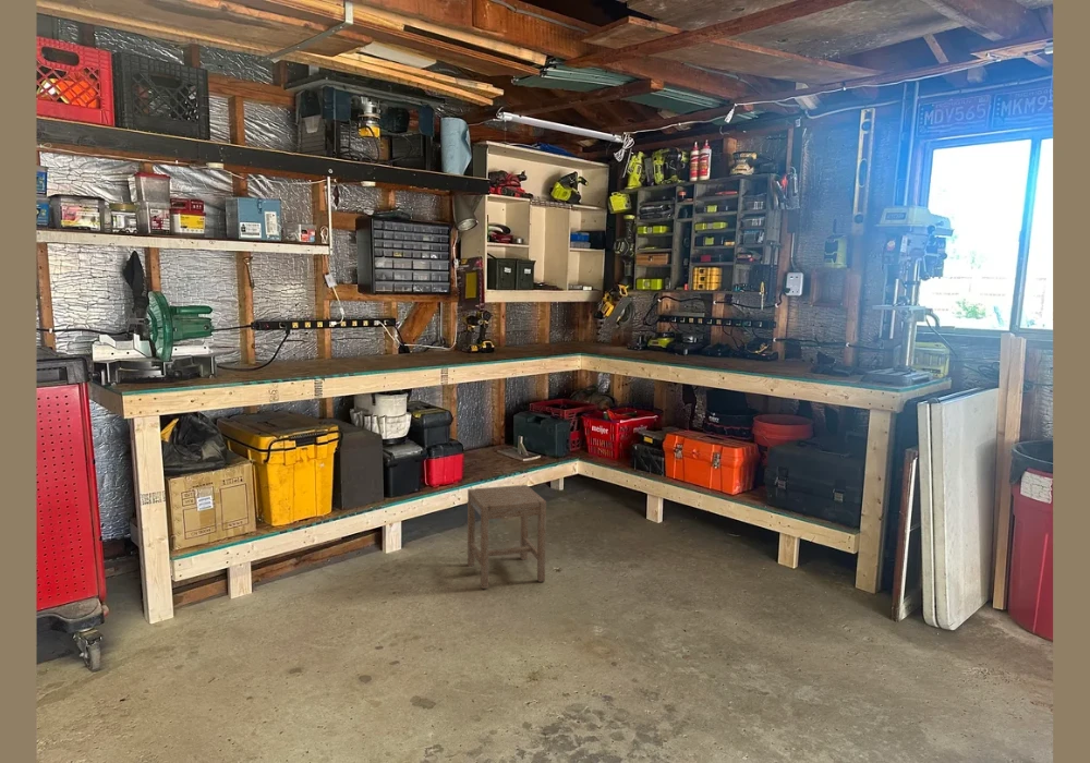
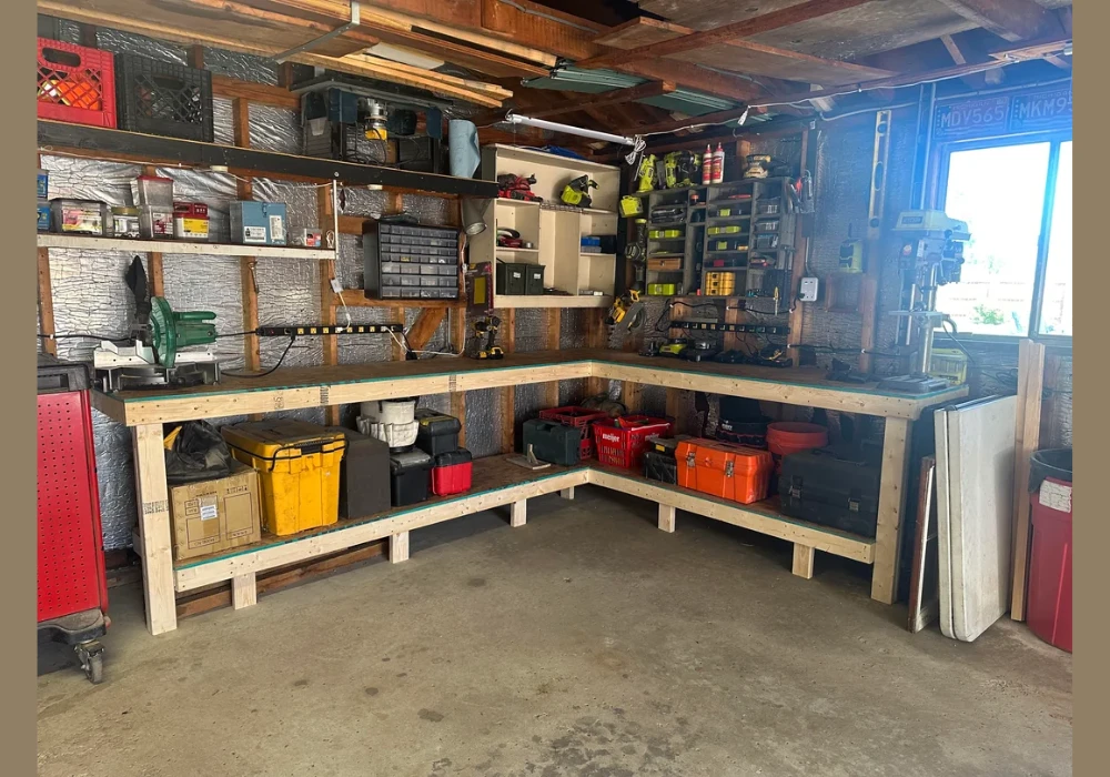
- stool [467,484,547,590]
